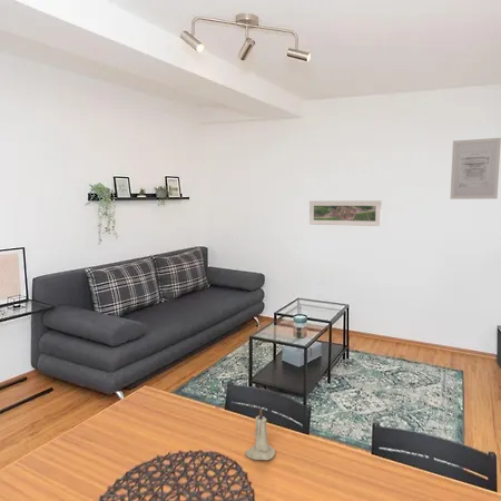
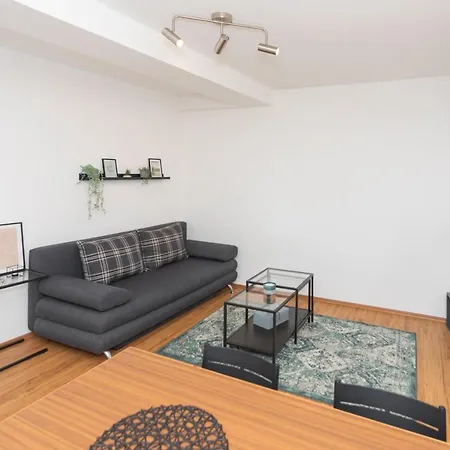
- wall art [450,137,501,200]
- candle [244,407,276,461]
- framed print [308,199,383,227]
